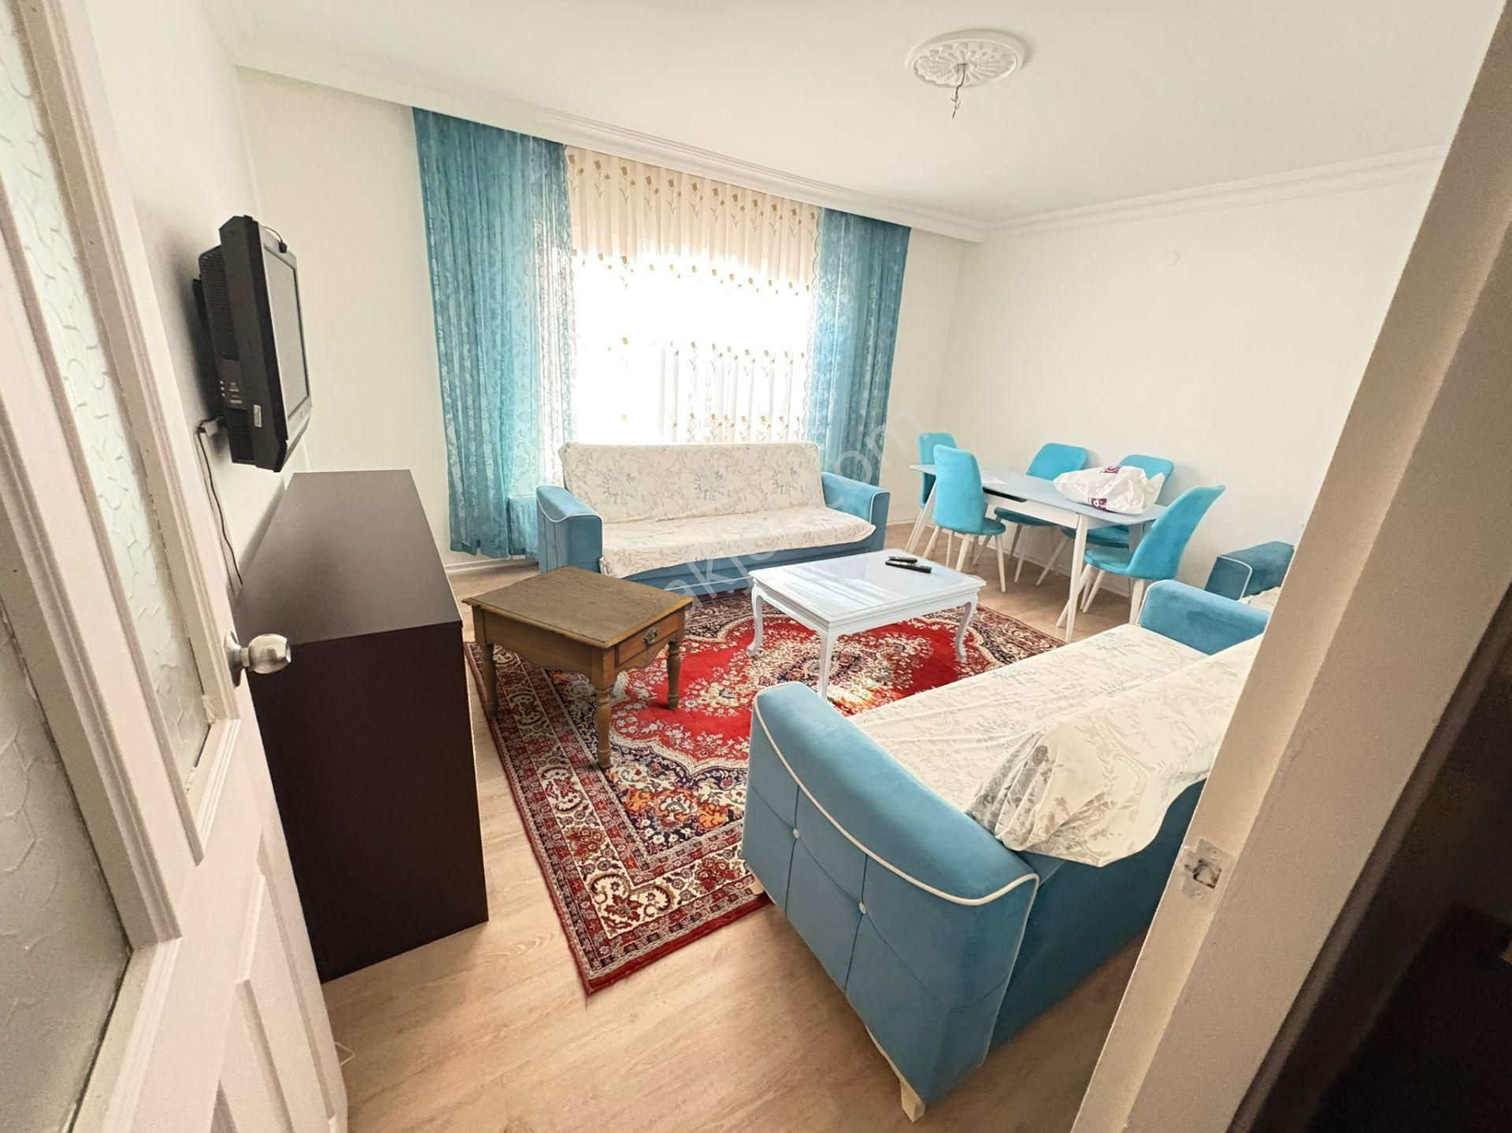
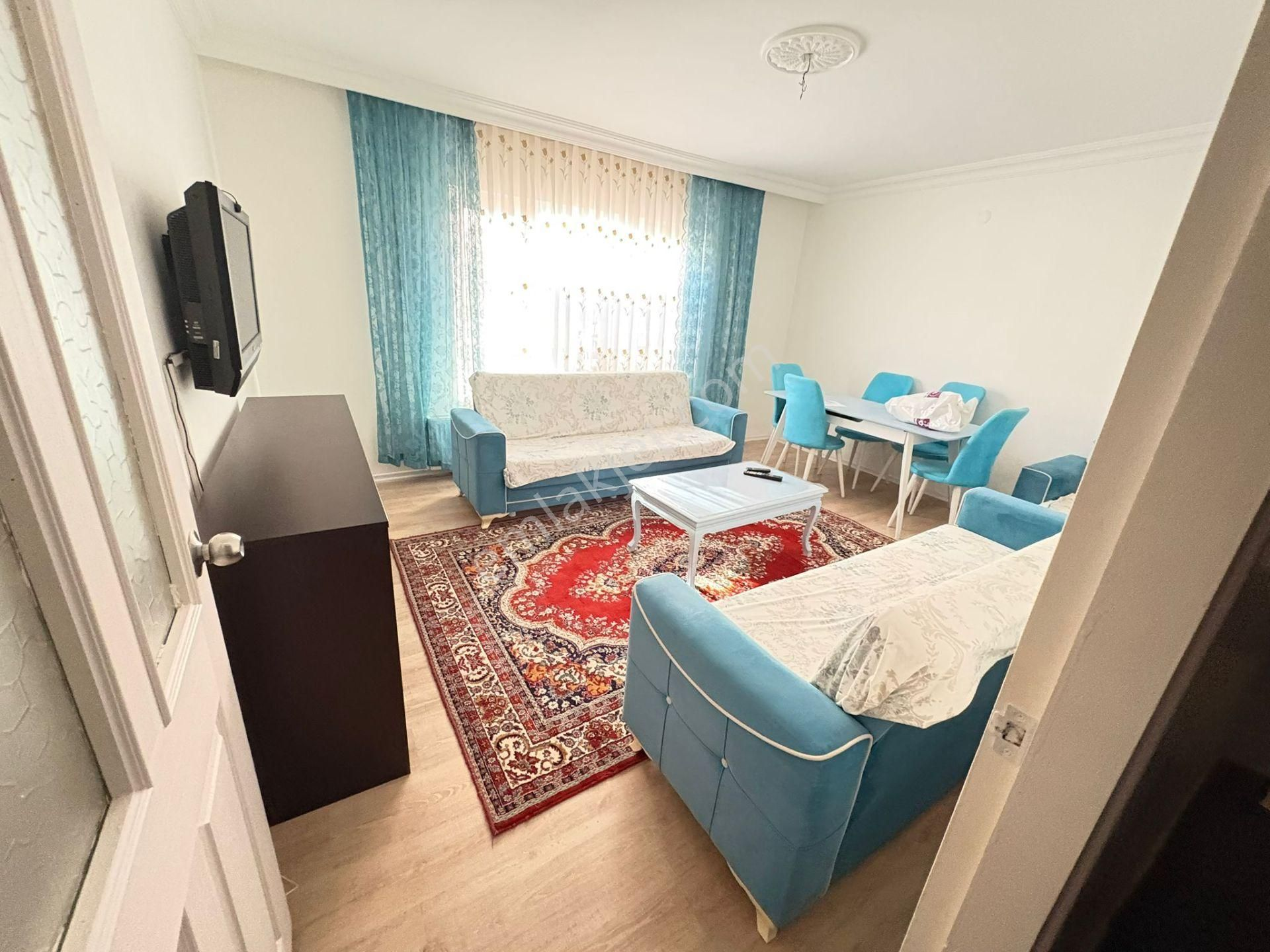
- side table [460,565,695,768]
